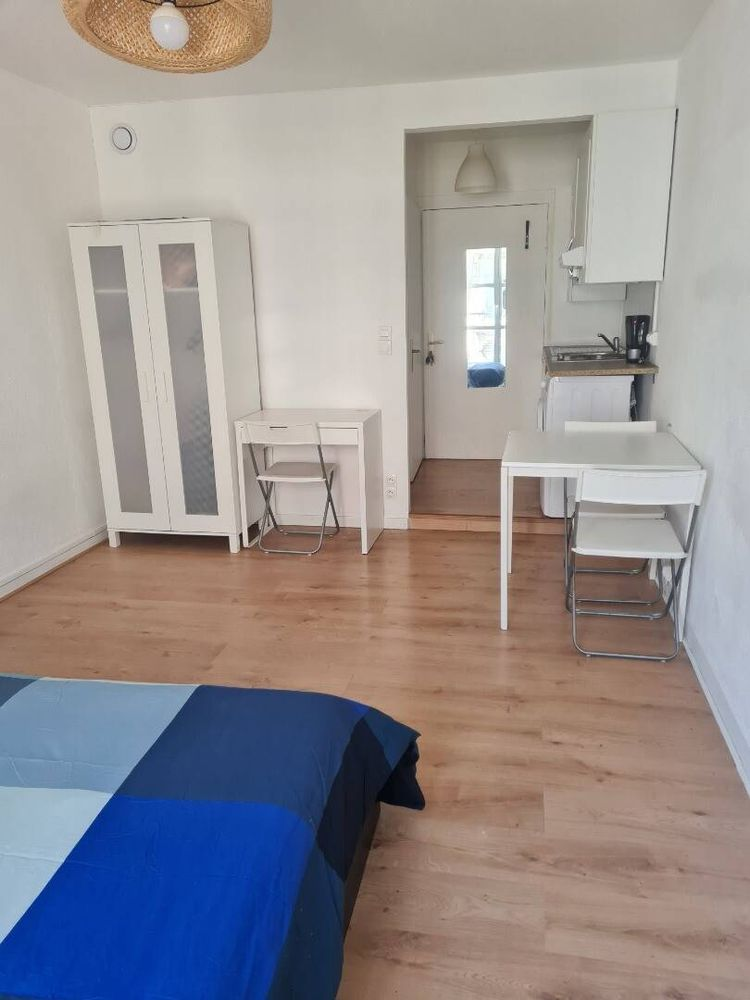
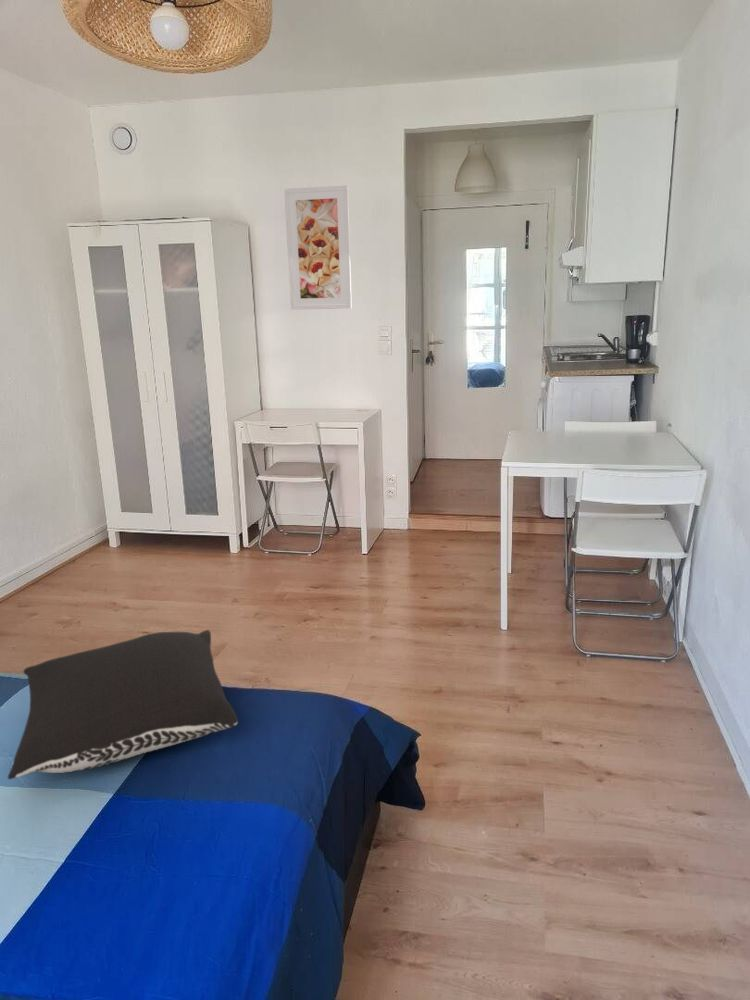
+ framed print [283,184,353,311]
+ pillow [7,629,239,780]
